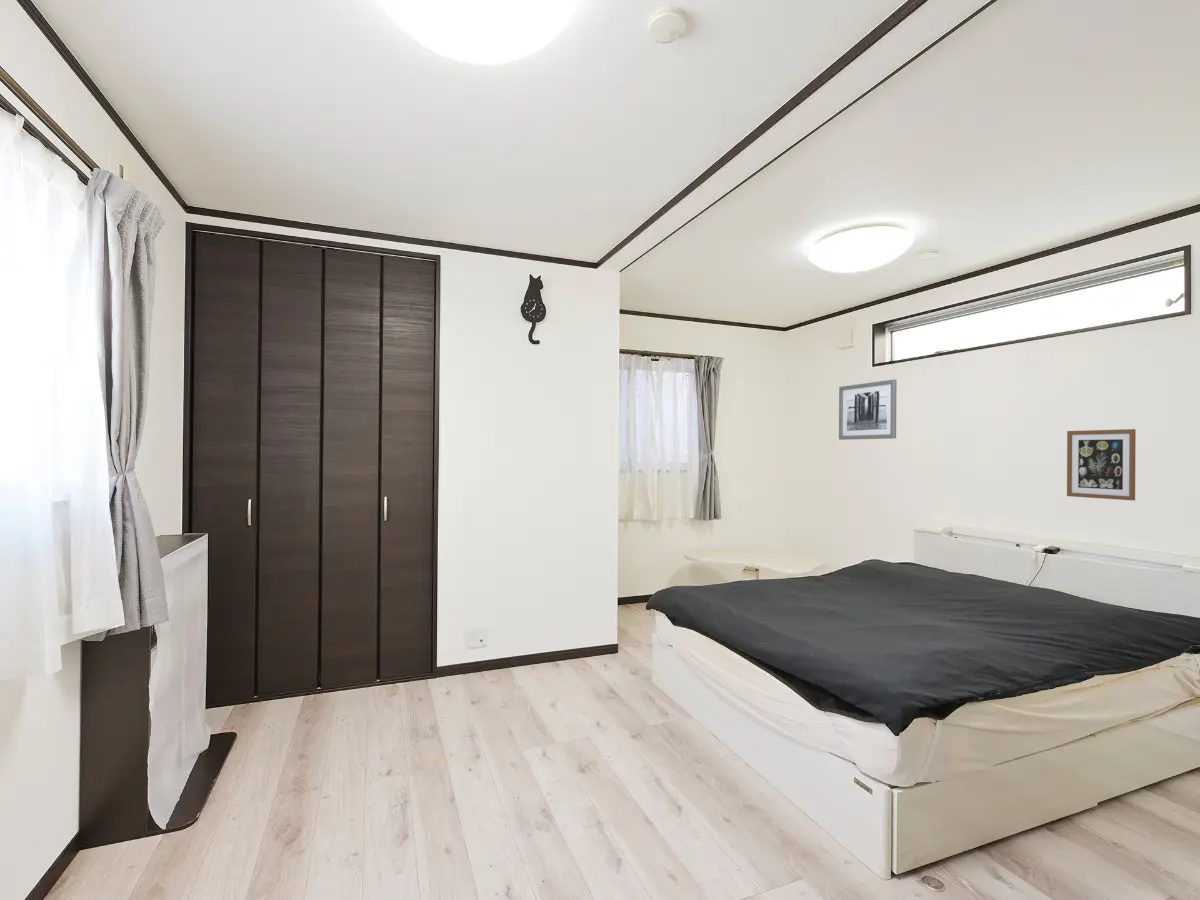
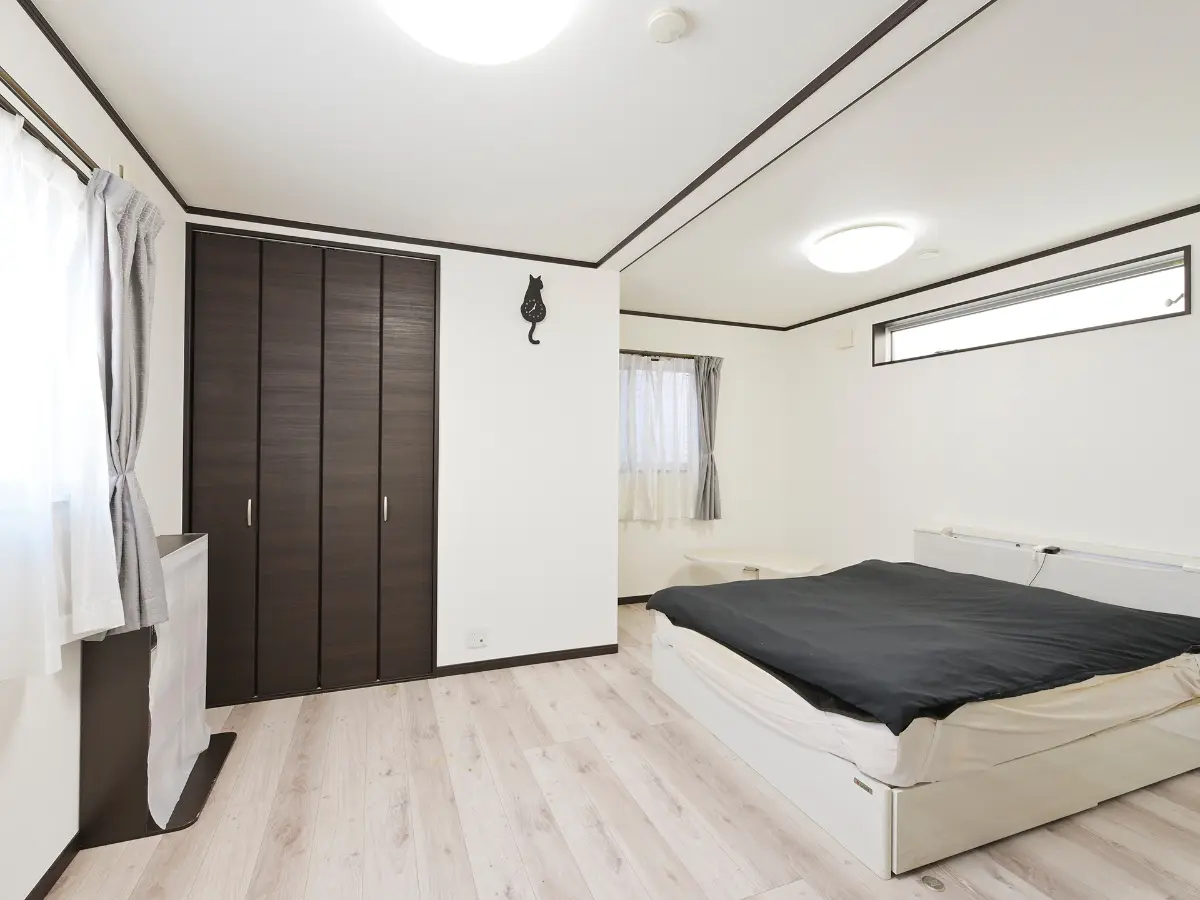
- wall art [838,378,898,441]
- wall art [1066,428,1137,501]
